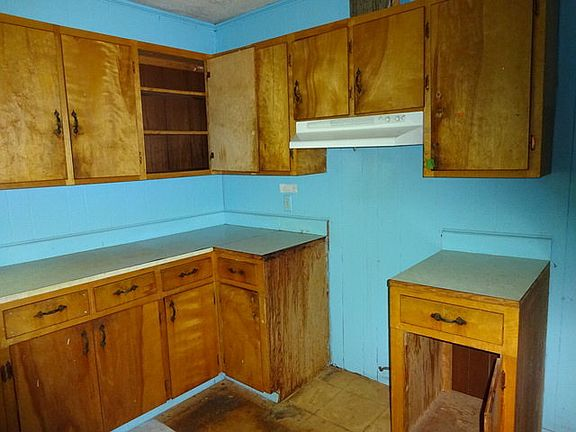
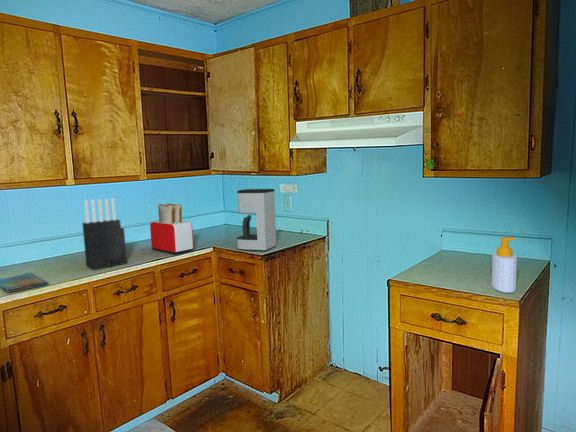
+ coffee maker [236,188,277,252]
+ toaster [149,202,195,255]
+ dish towel [0,272,49,293]
+ knife block [81,197,128,271]
+ soap bottle [491,236,518,294]
